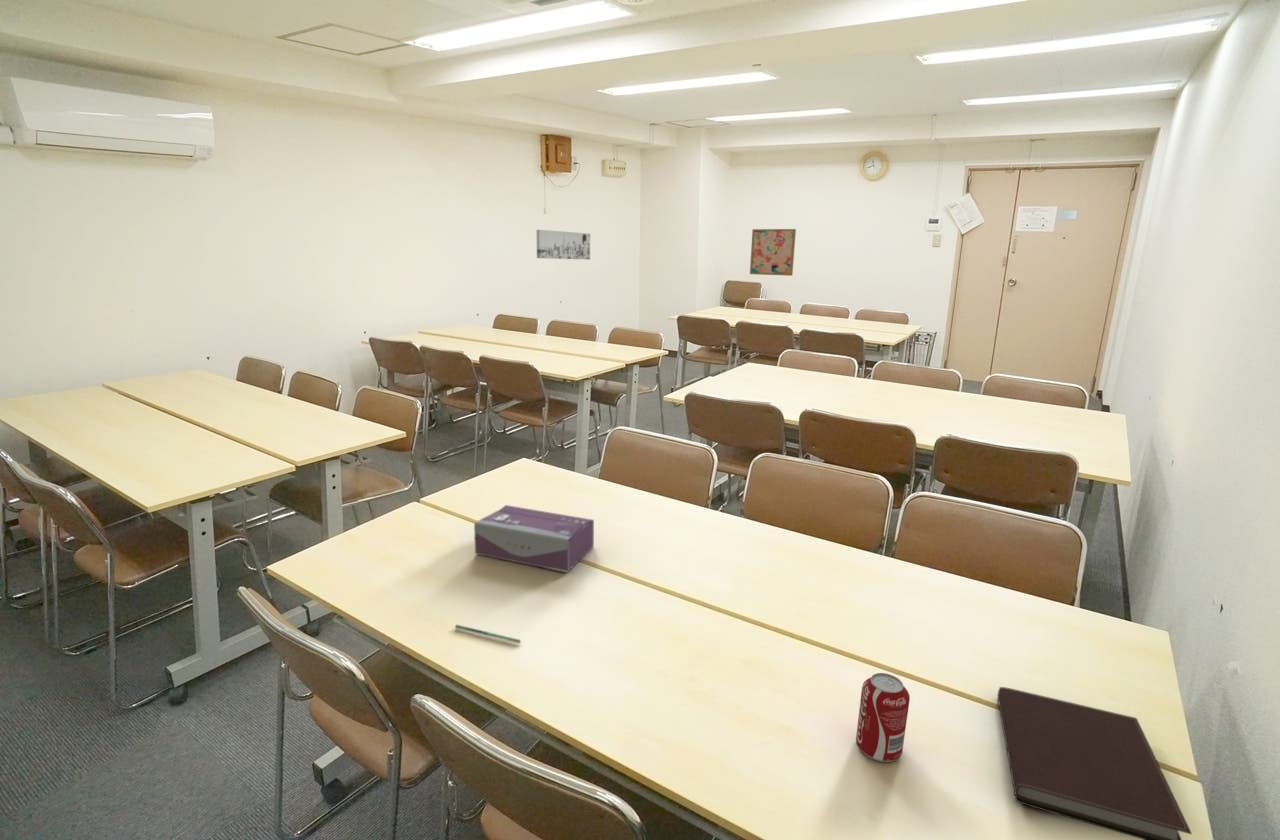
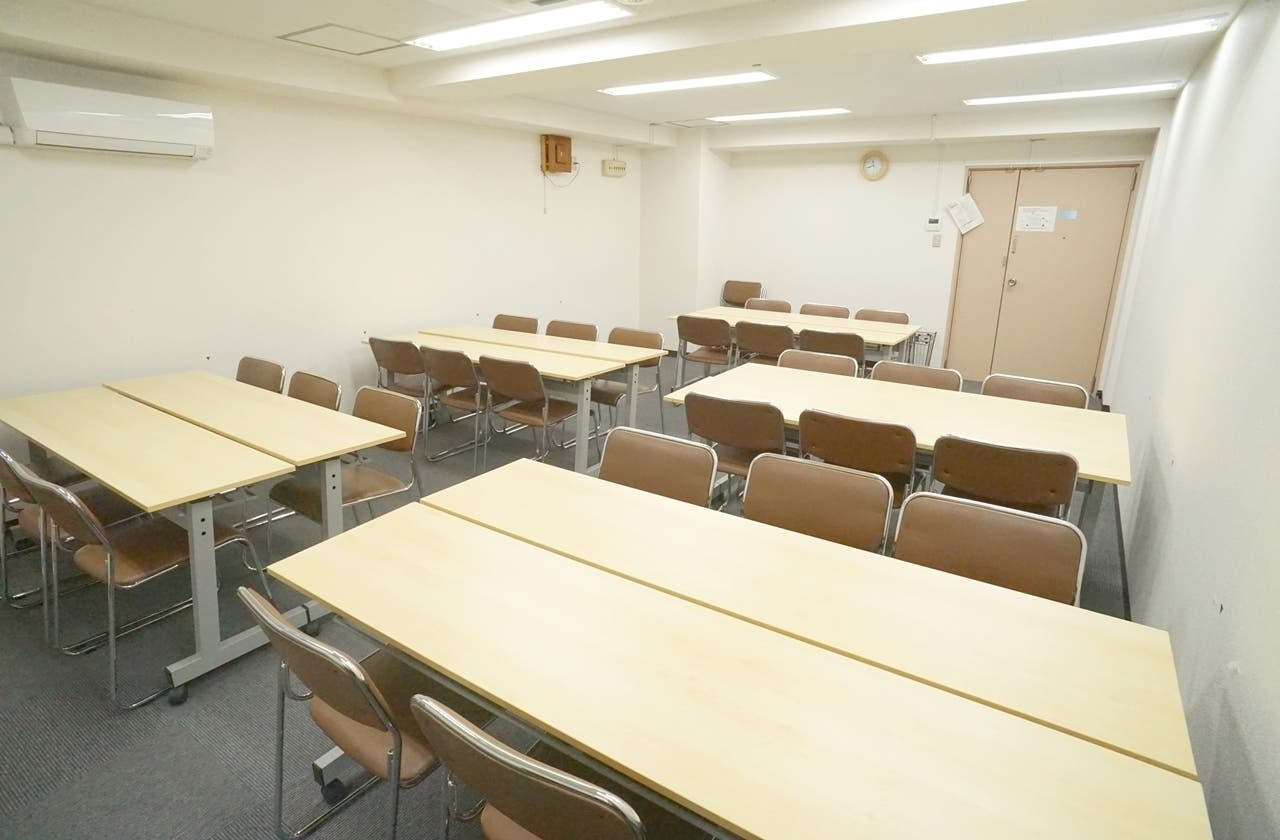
- wall art [749,228,797,277]
- beverage can [855,672,911,763]
- wall art [535,229,591,260]
- notebook [997,686,1193,840]
- tissue box [473,504,595,573]
- pen [454,624,522,644]
